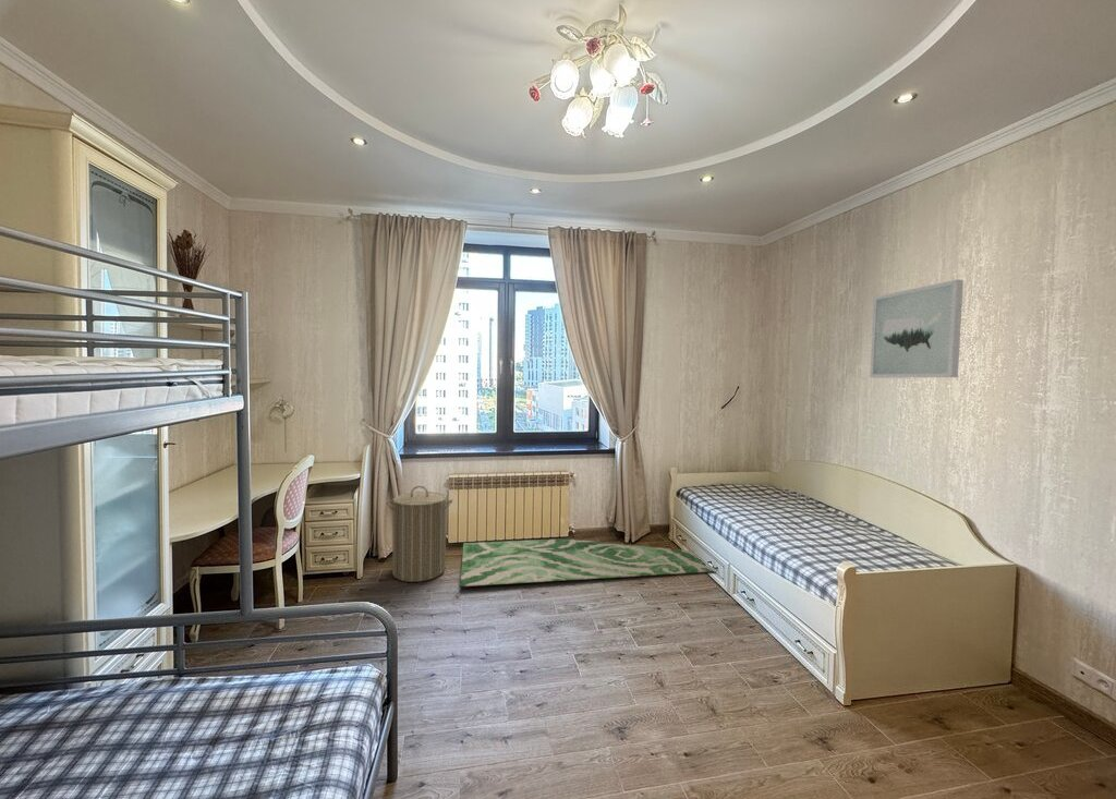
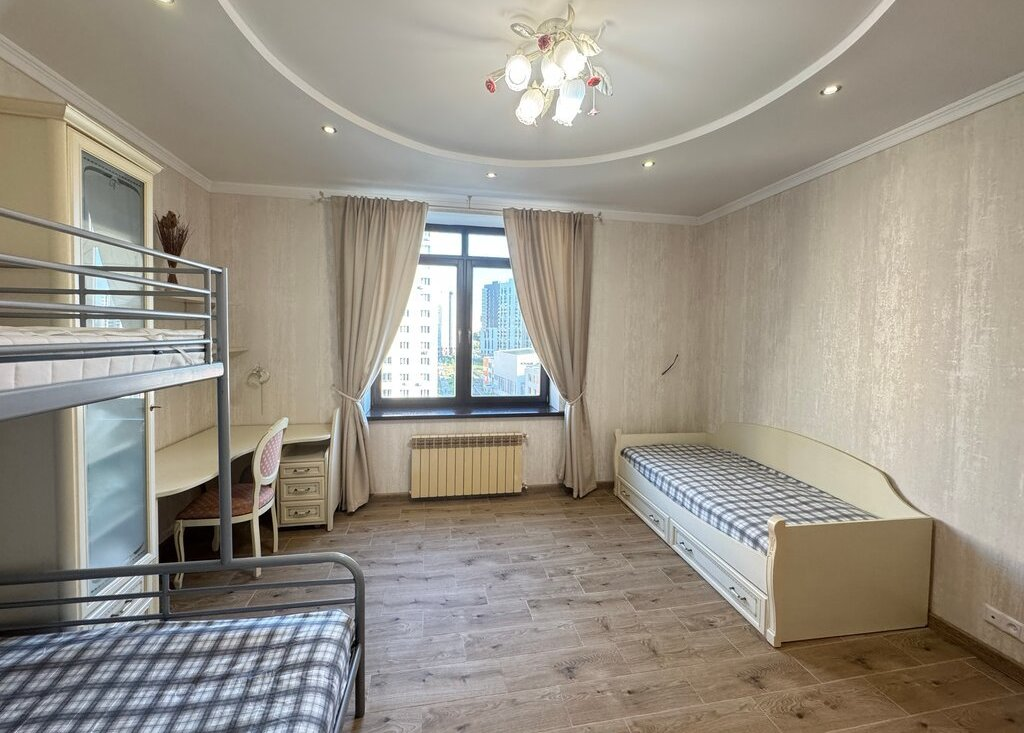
- wall art [869,279,965,379]
- laundry hamper [386,485,454,583]
- rug [459,537,714,588]
